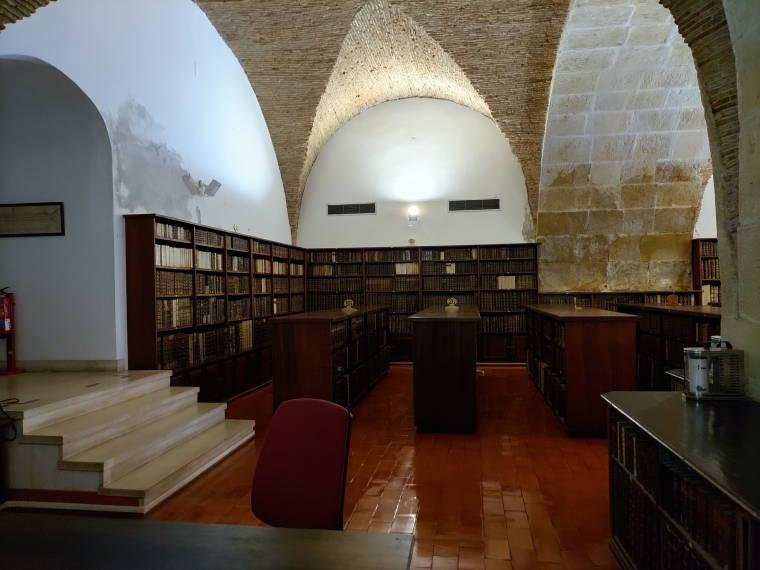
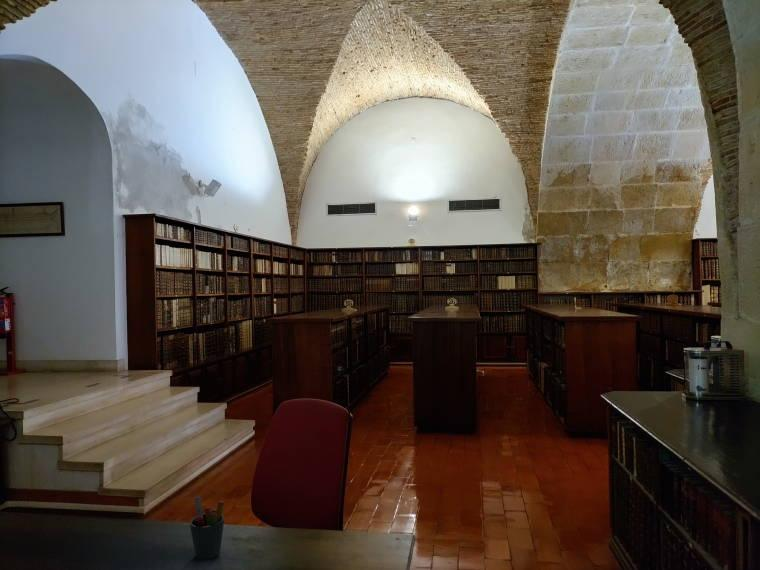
+ pen holder [189,495,225,561]
